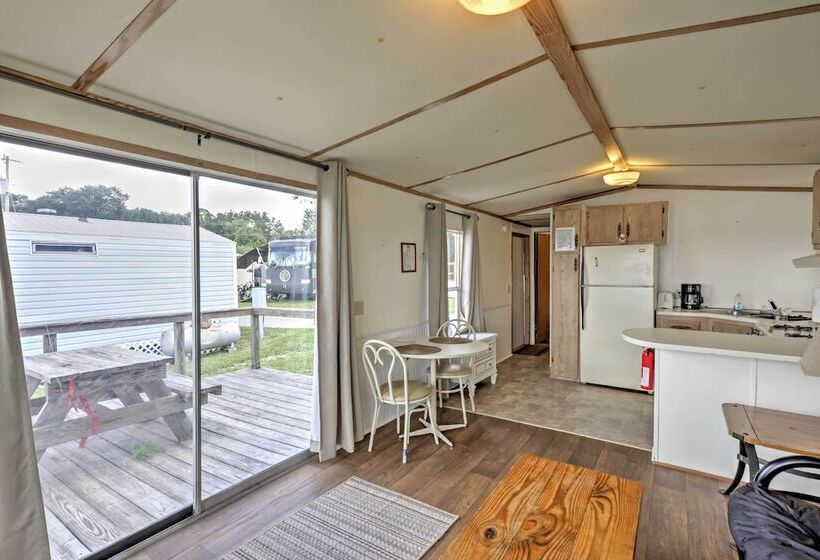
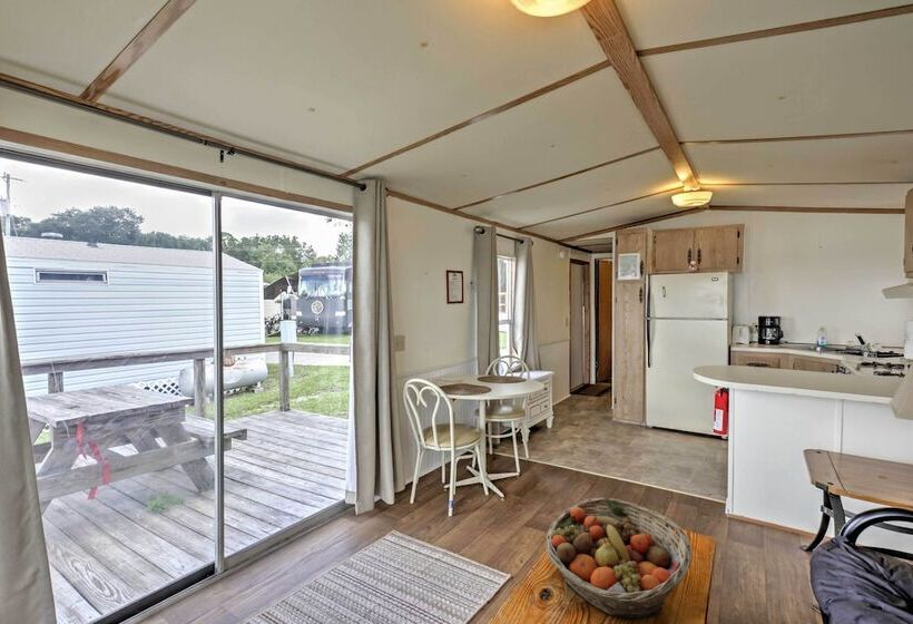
+ fruit basket [546,496,694,620]
